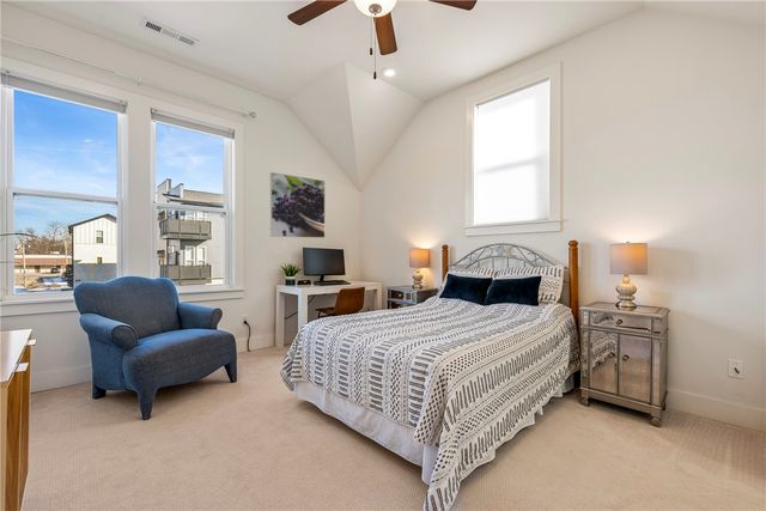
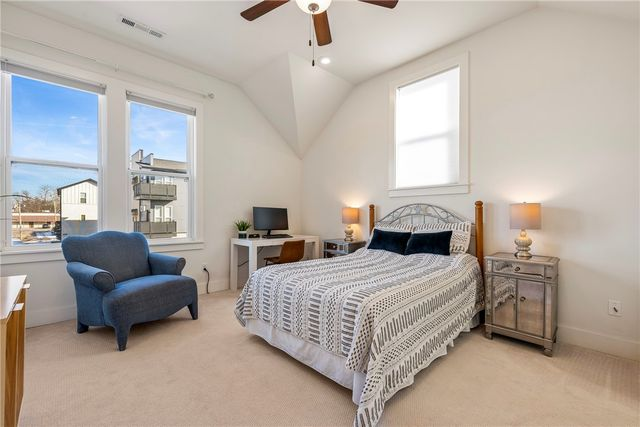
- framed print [269,171,327,239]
